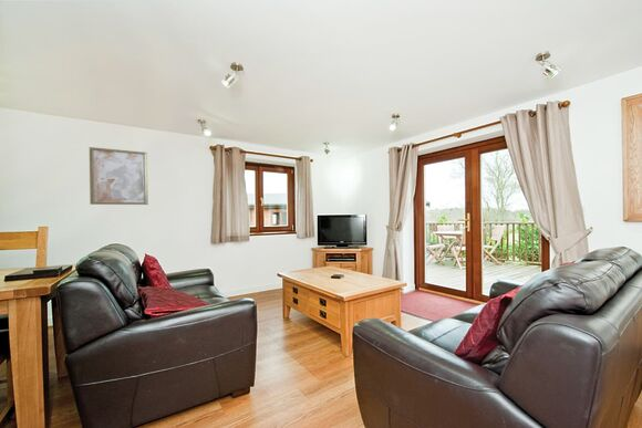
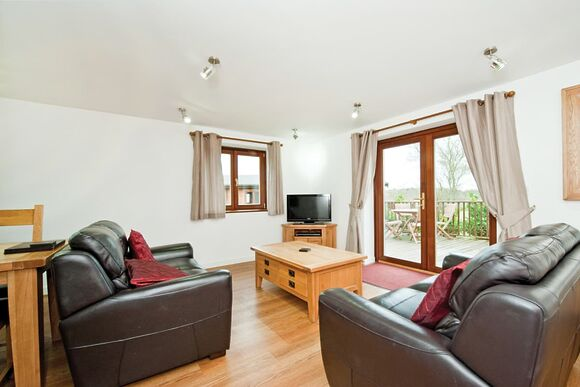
- wall art [89,146,149,206]
